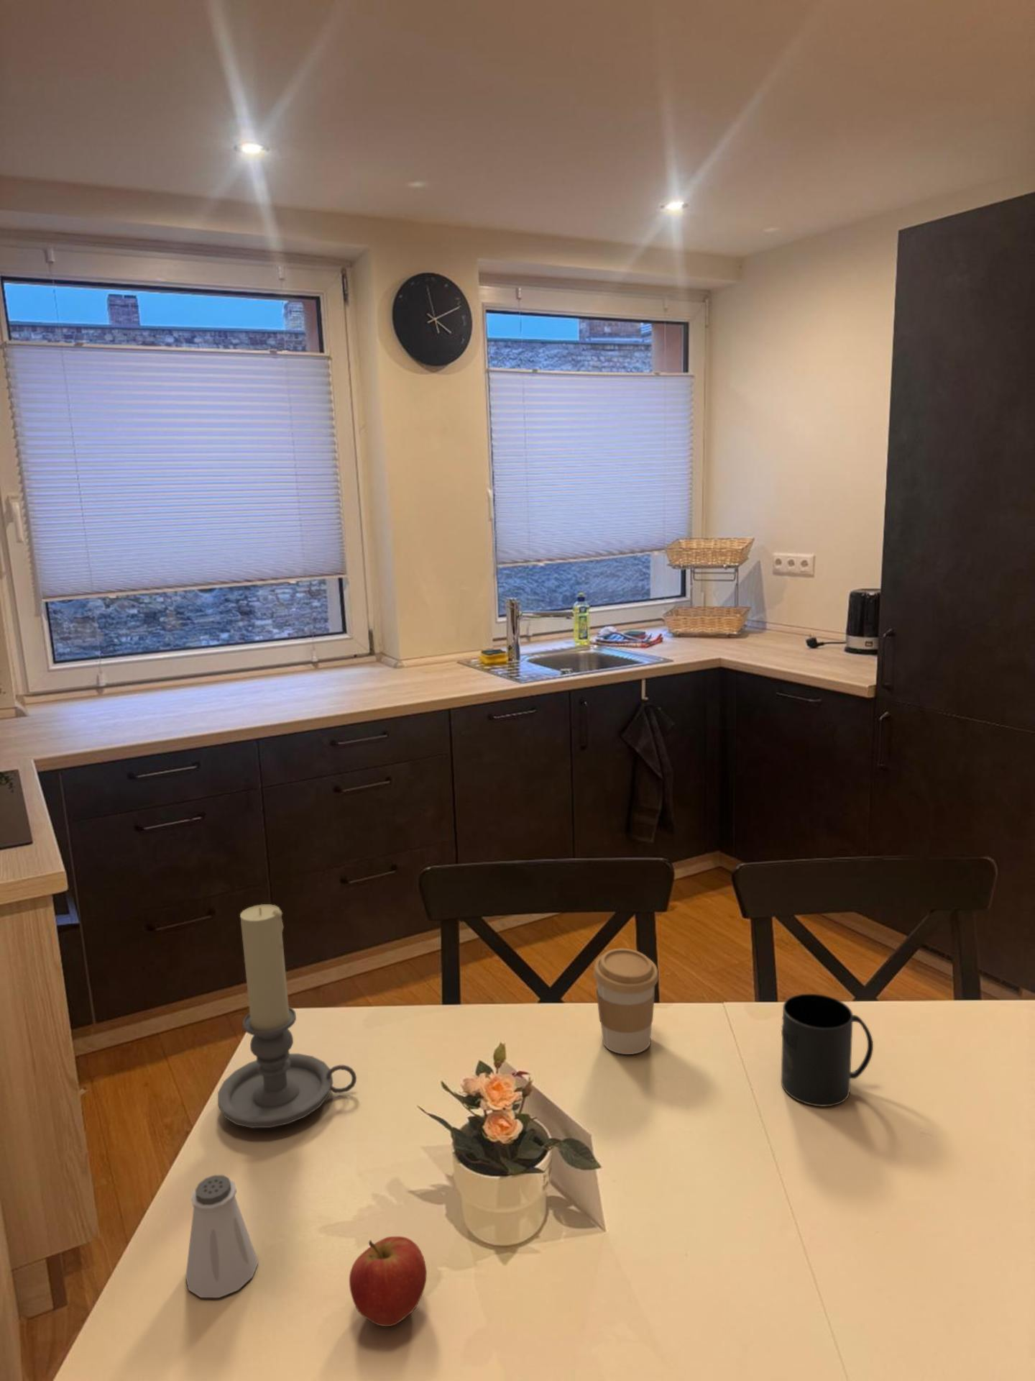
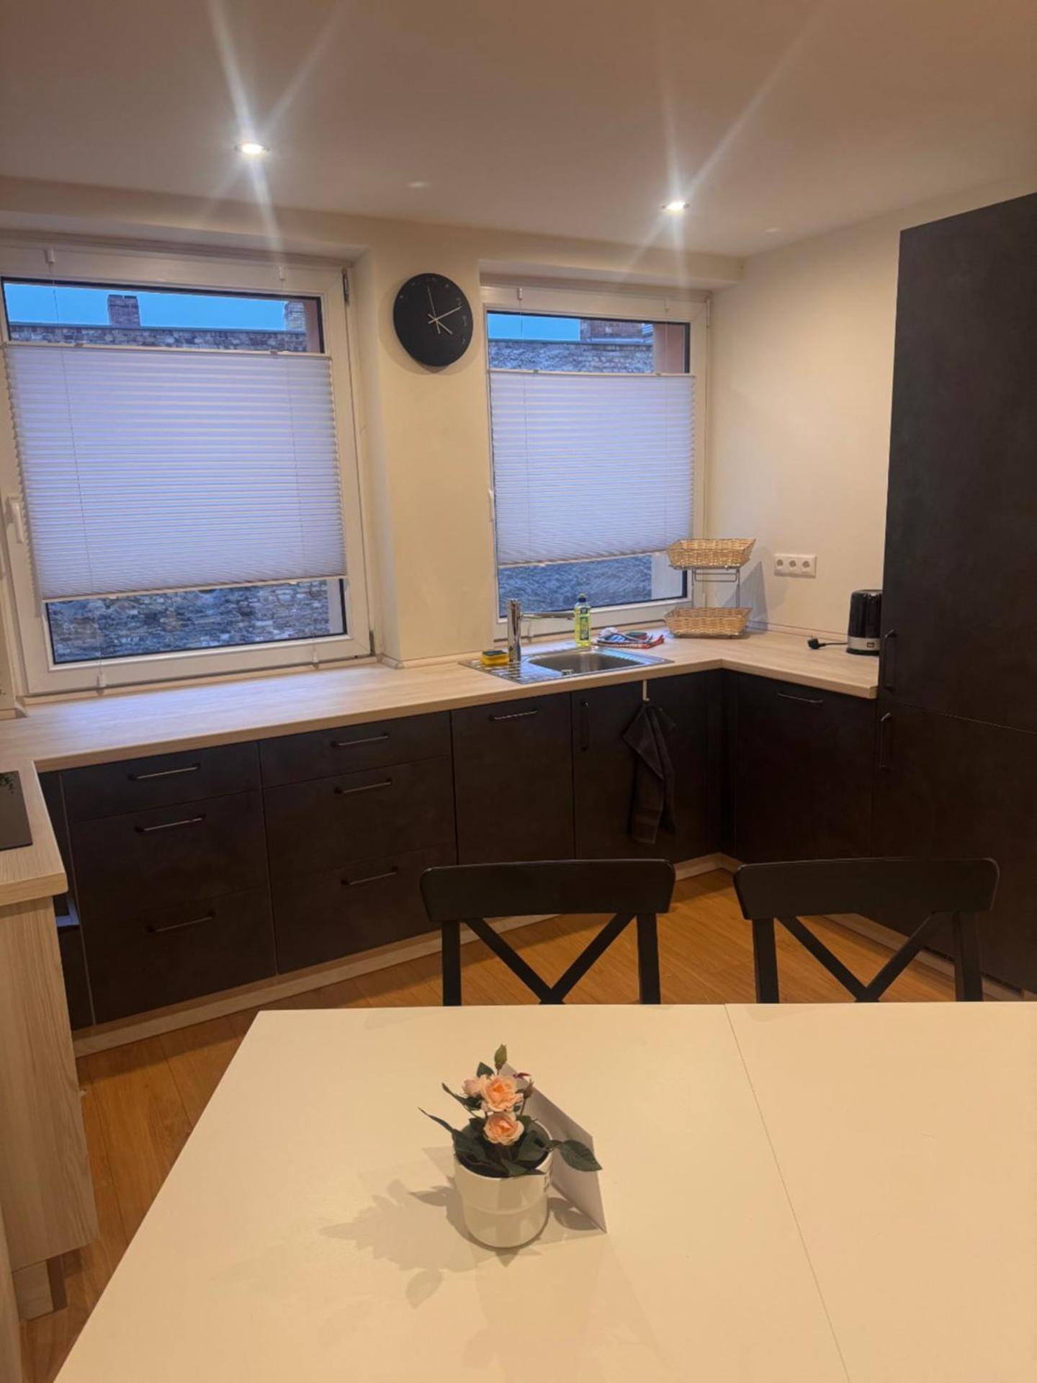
- coffee cup [593,948,659,1055]
- apple [349,1235,427,1327]
- saltshaker [185,1174,259,1298]
- mug [781,993,874,1107]
- candle holder [217,904,358,1129]
